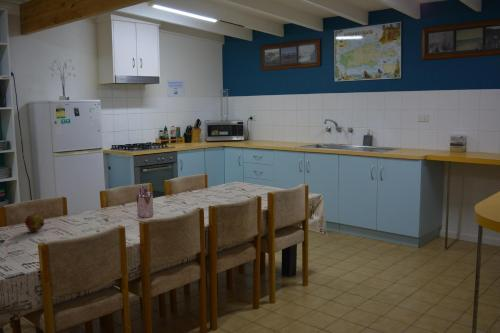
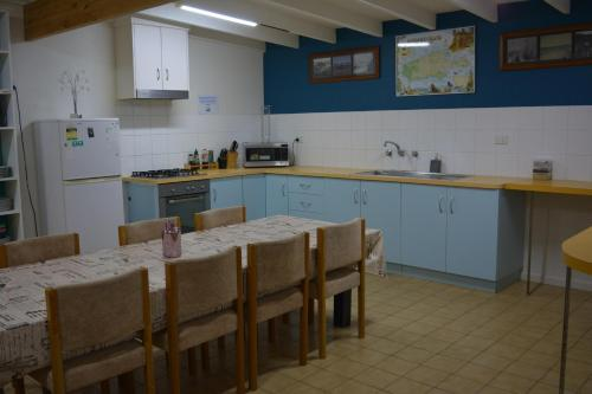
- fruit [24,213,46,233]
